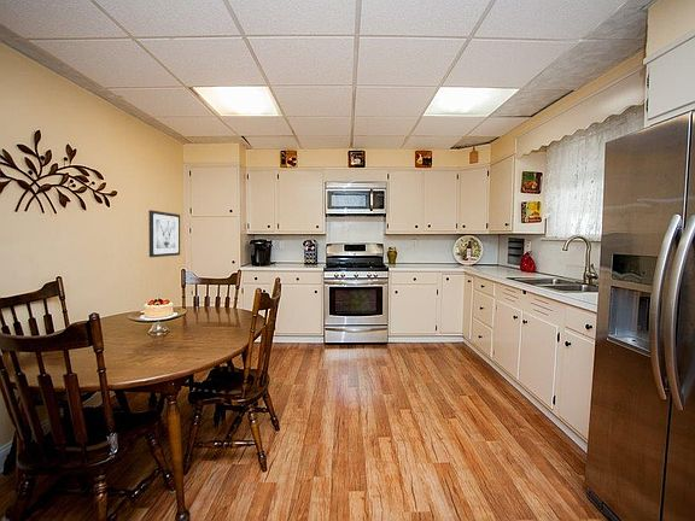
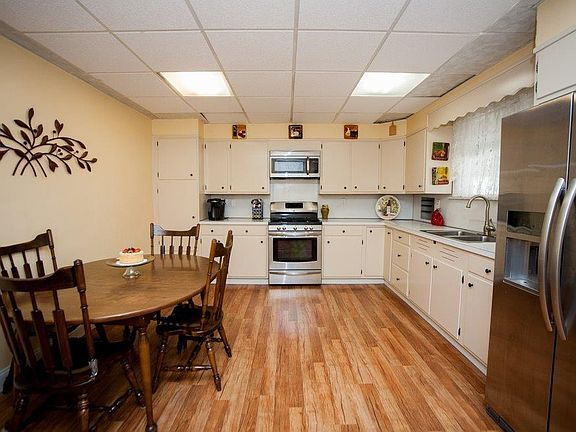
- wall art [147,209,181,258]
